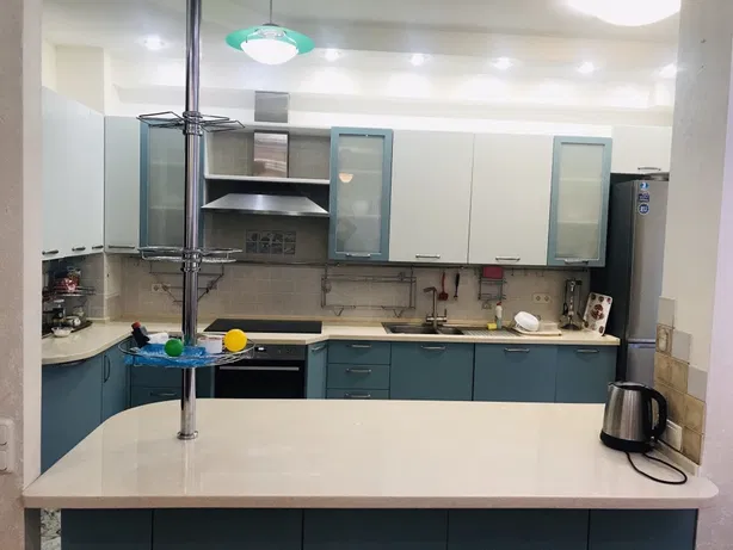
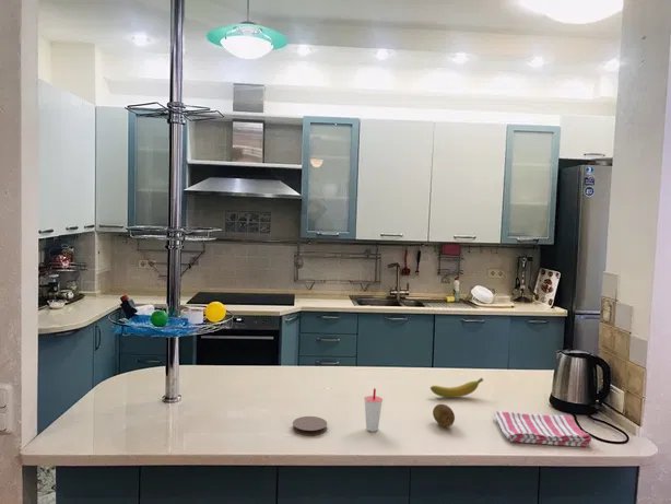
+ coaster [292,415,328,436]
+ fruit [432,403,456,429]
+ cup [363,387,384,433]
+ dish towel [493,410,592,447]
+ banana [429,377,484,399]
